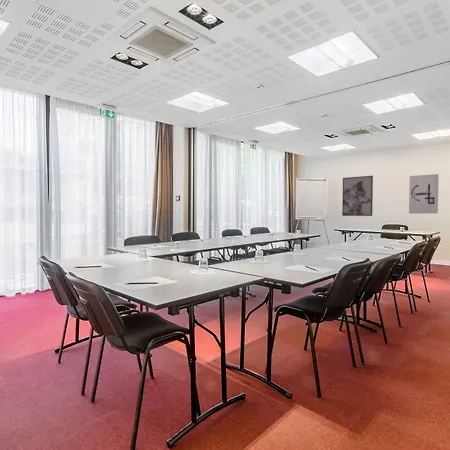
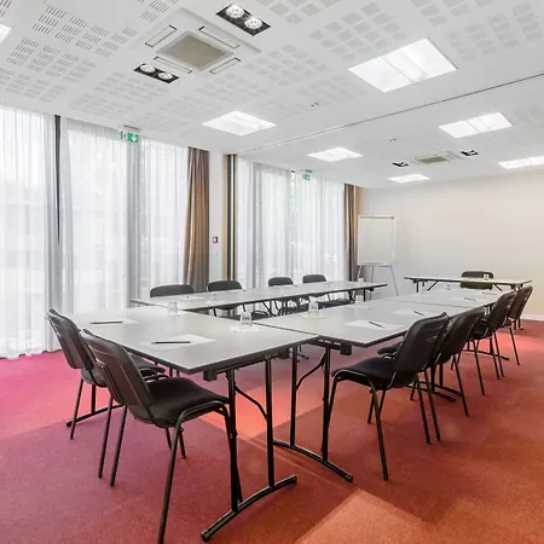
- wall art [408,173,440,215]
- wall art [341,175,374,217]
